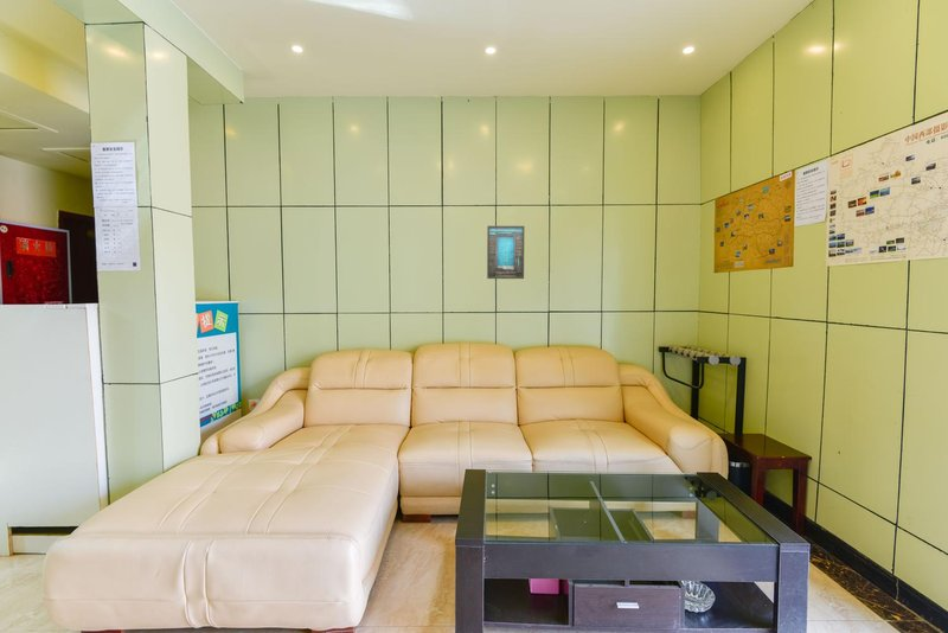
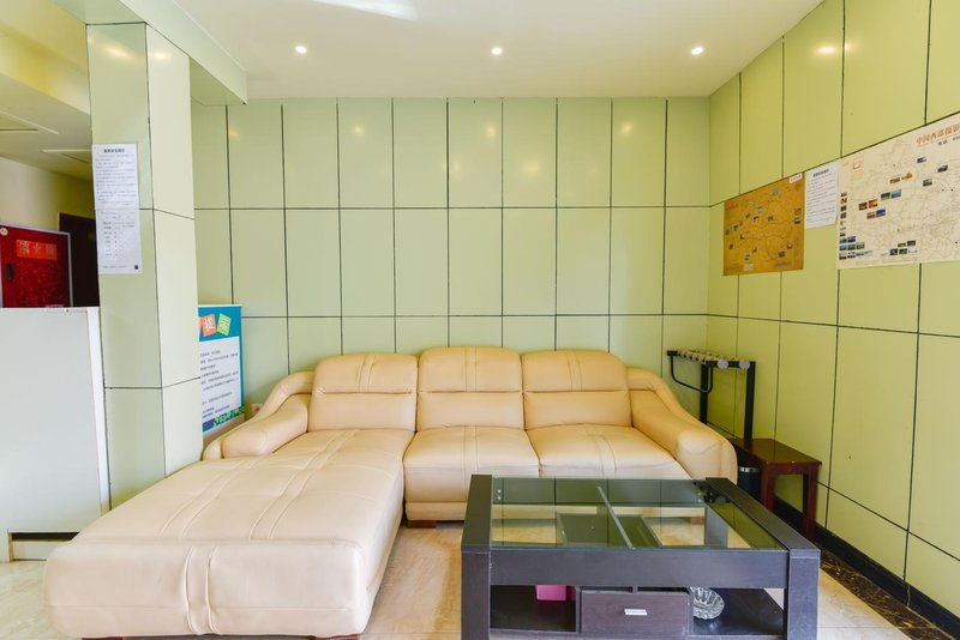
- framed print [486,225,525,280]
